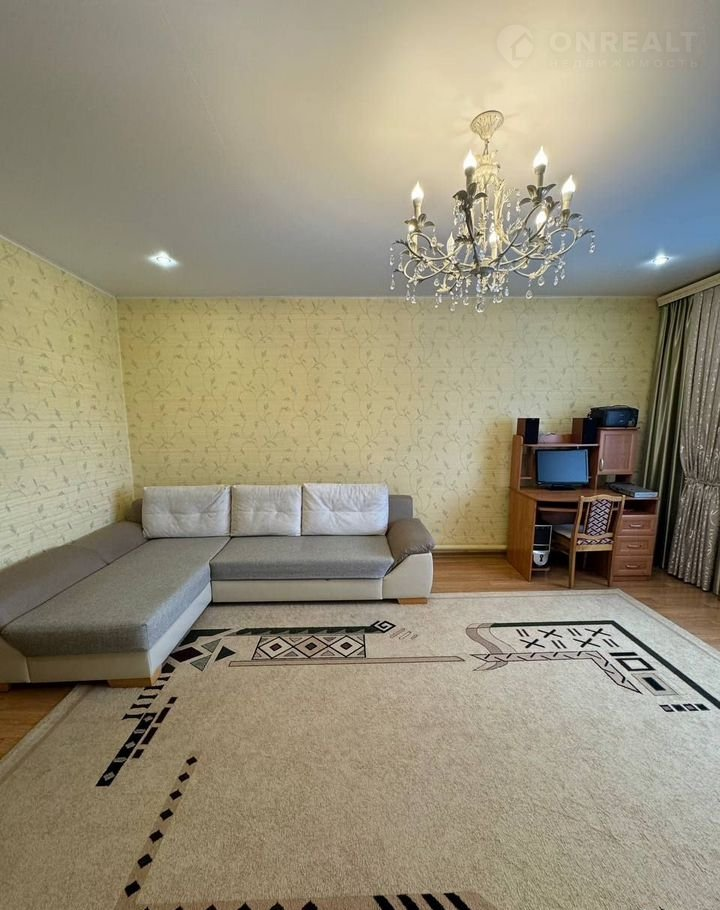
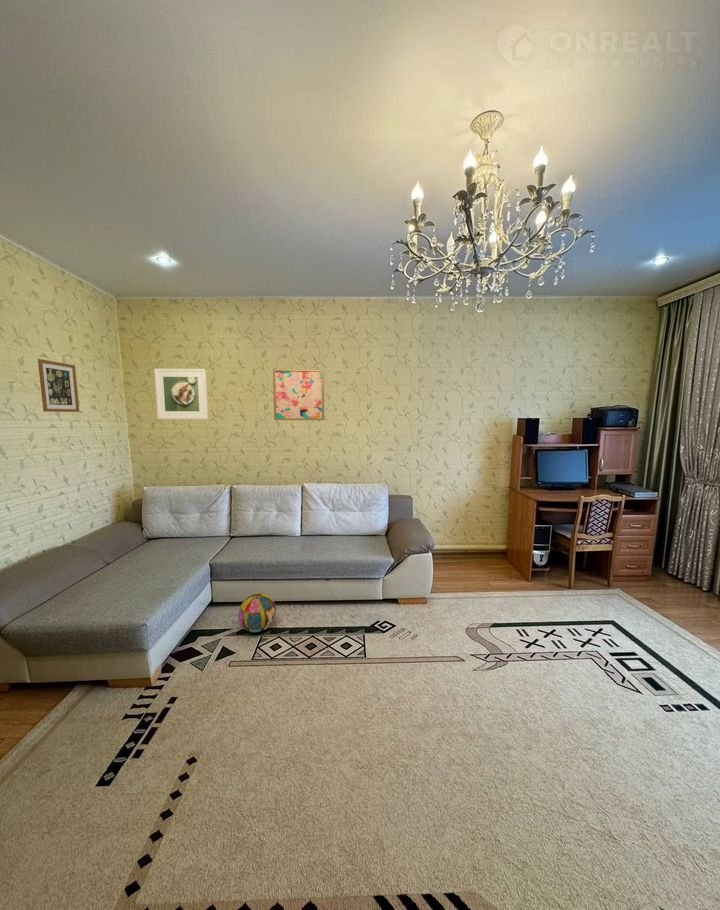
+ wall art [37,358,80,413]
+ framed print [153,368,209,420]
+ wall art [272,368,325,421]
+ ball [238,592,277,633]
